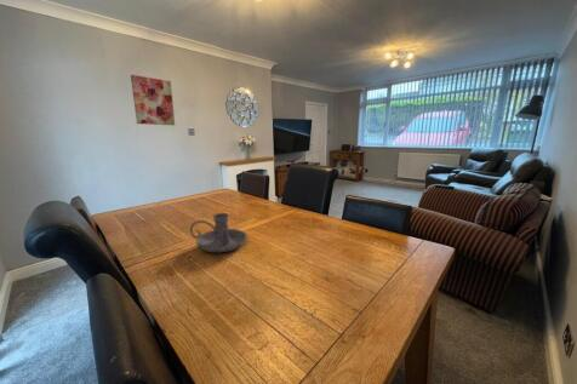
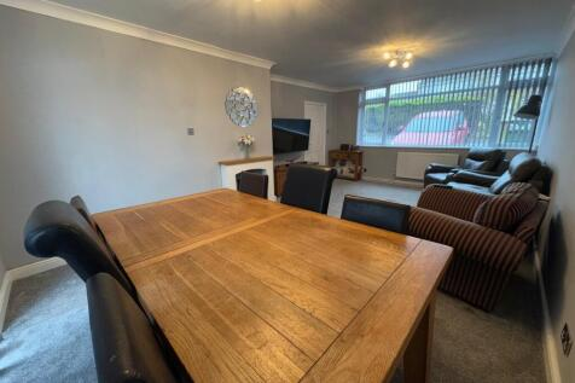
- wall art [130,74,176,126]
- candle holder [189,212,248,253]
